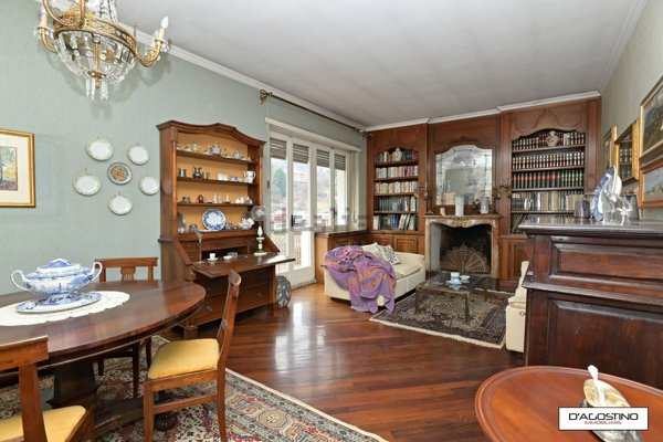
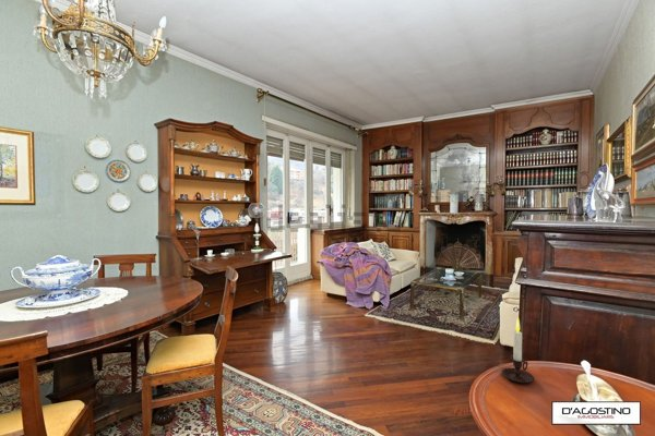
+ candle [500,316,535,384]
